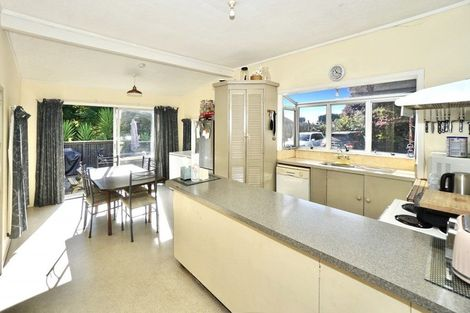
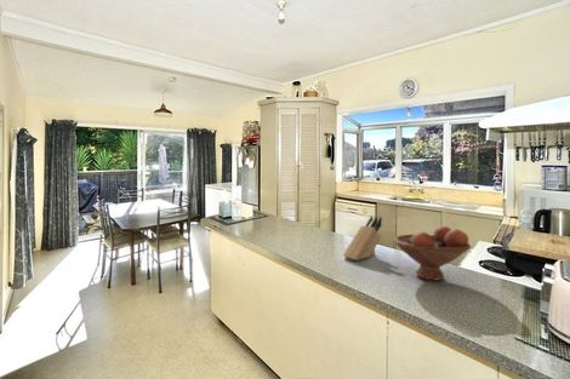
+ fruit bowl [393,225,472,281]
+ knife block [342,216,383,262]
